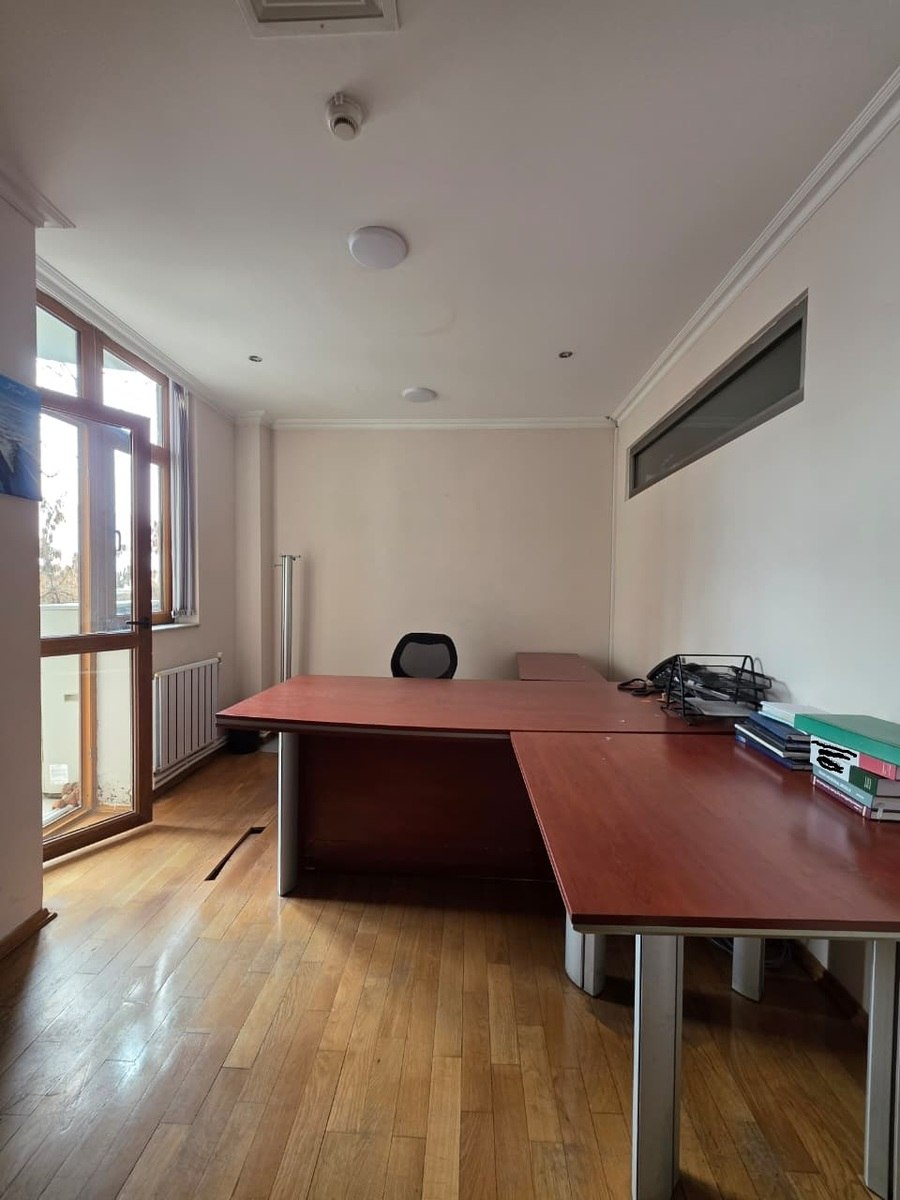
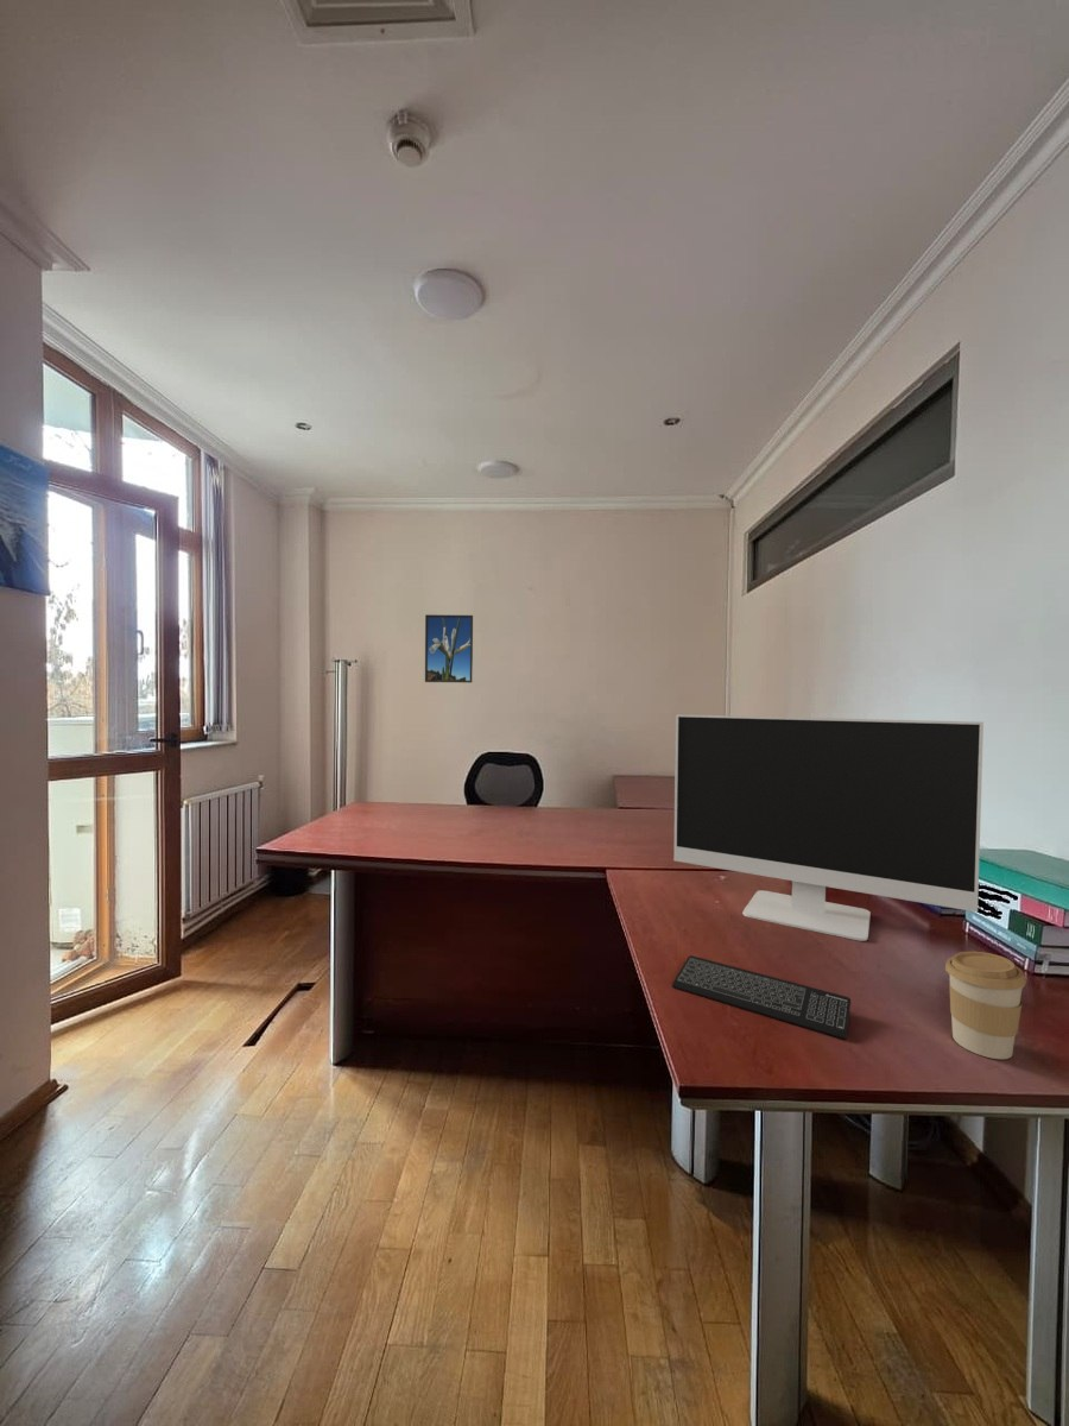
+ computer monitor [672,713,985,942]
+ keyboard [671,954,852,1041]
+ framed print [424,613,474,683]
+ coffee cup [944,951,1027,1060]
